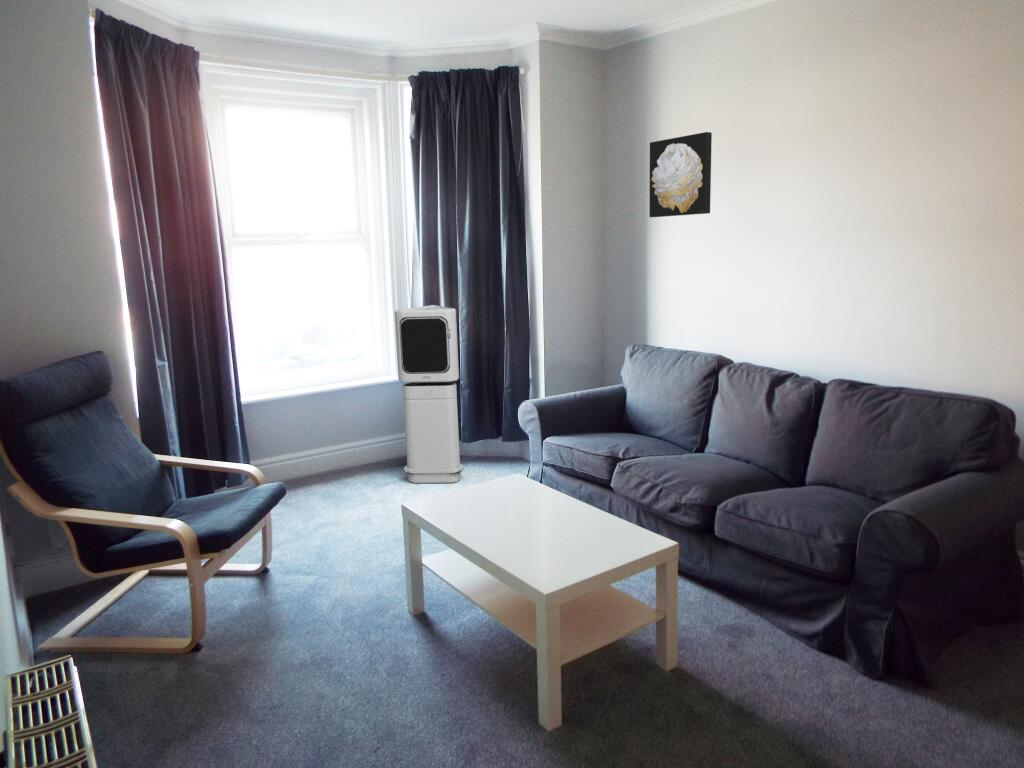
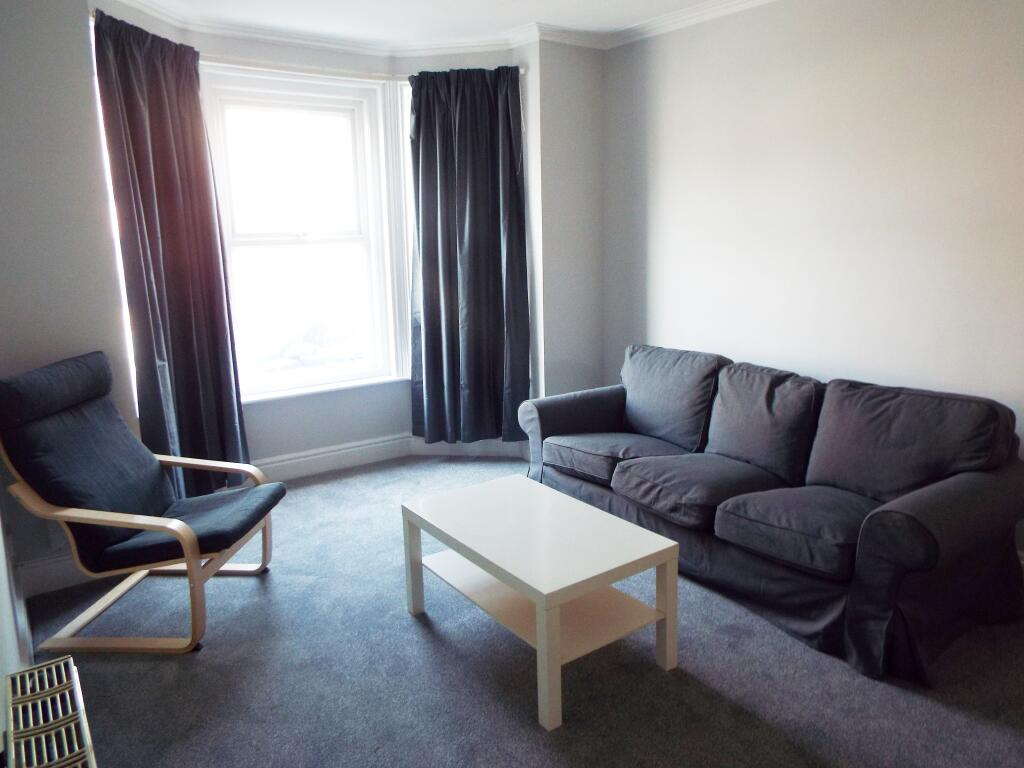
- wall art [648,131,713,218]
- air purifier [394,304,464,484]
